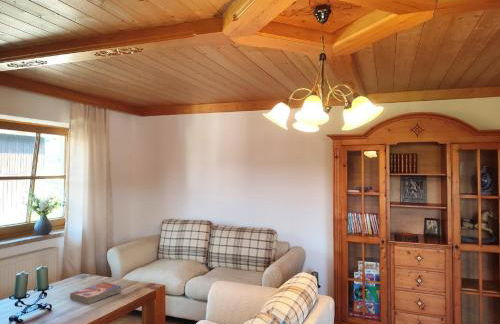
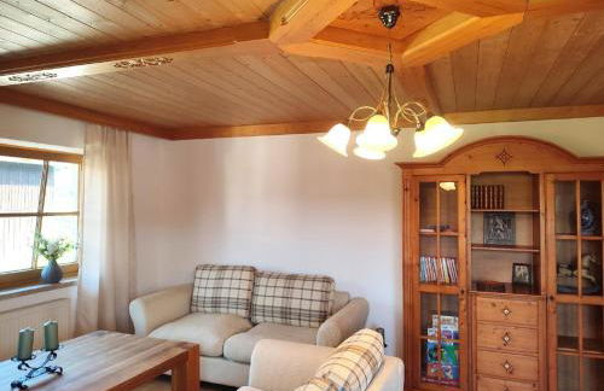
- textbook [69,281,122,305]
